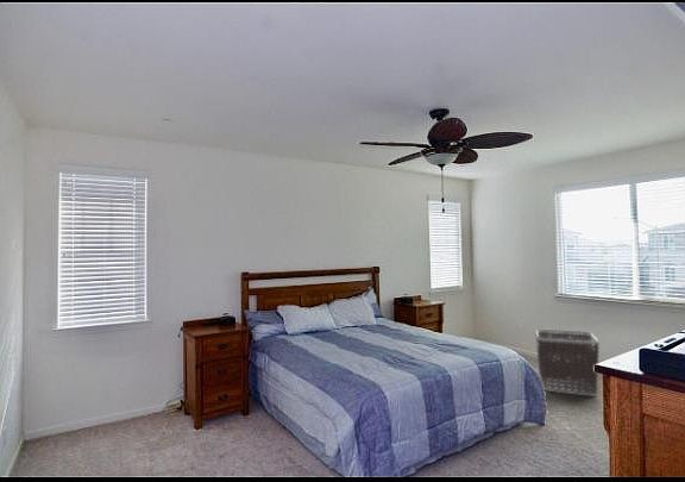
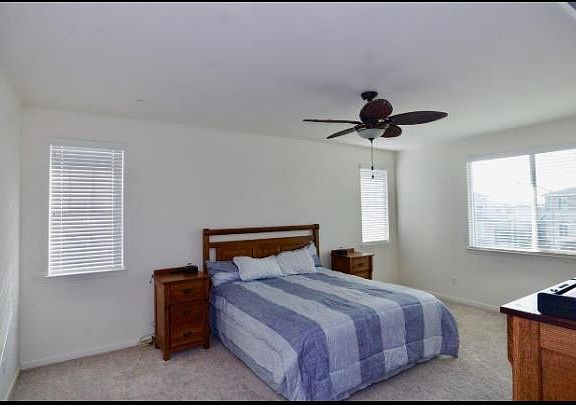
- clothes hamper [534,327,601,398]
